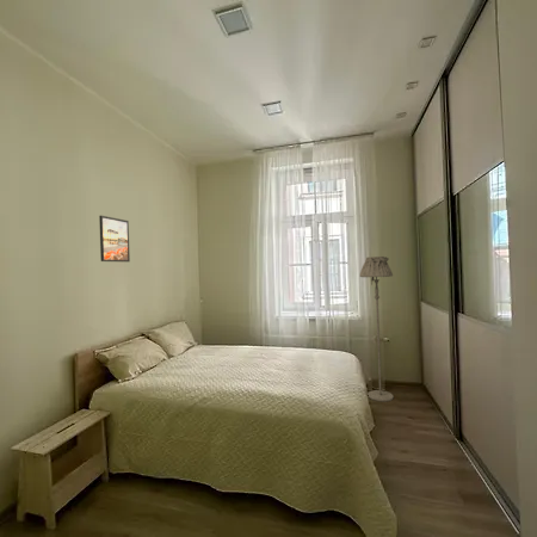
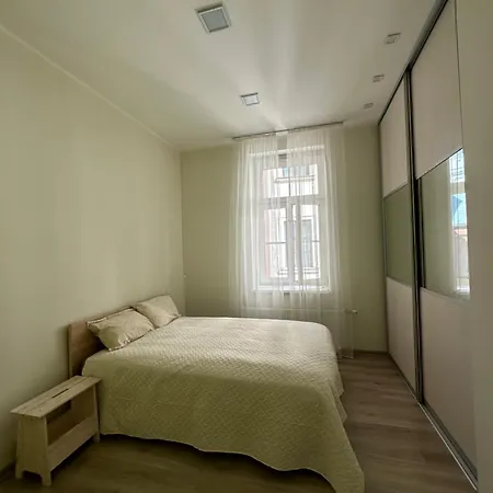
- floor lamp [359,255,395,402]
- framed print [98,215,131,263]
